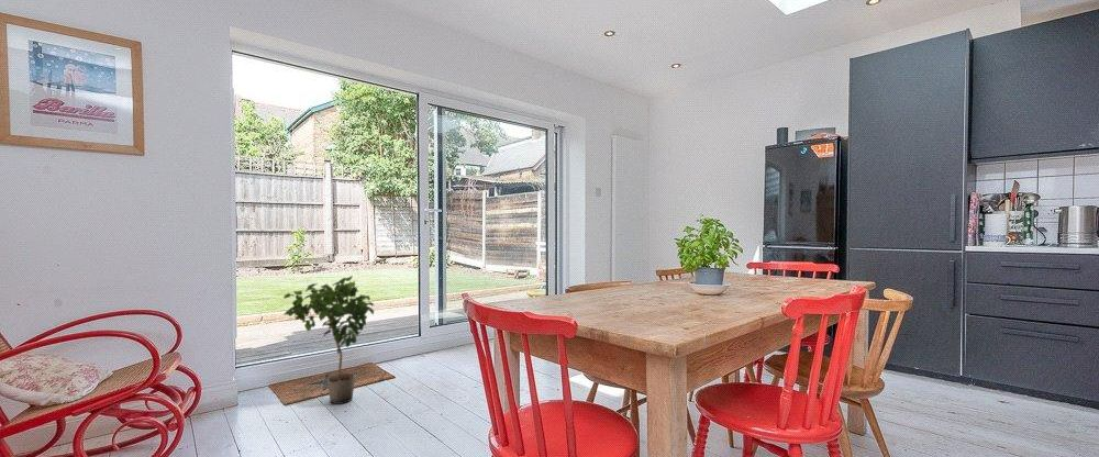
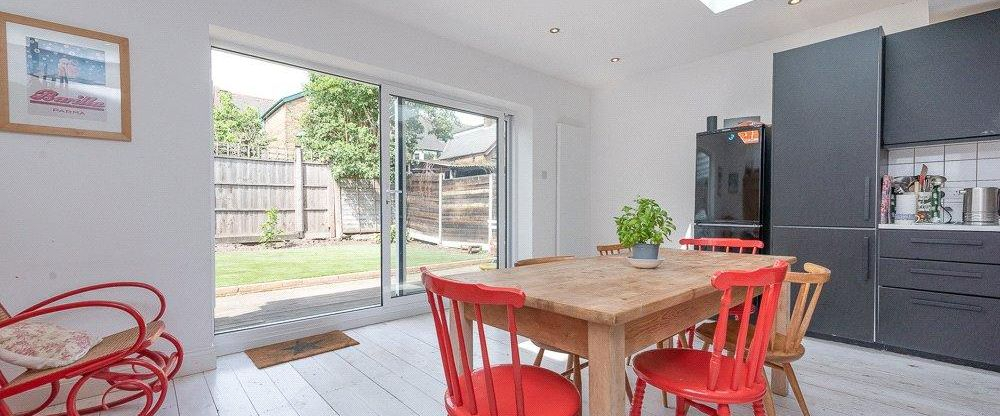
- potted plant [282,275,376,405]
